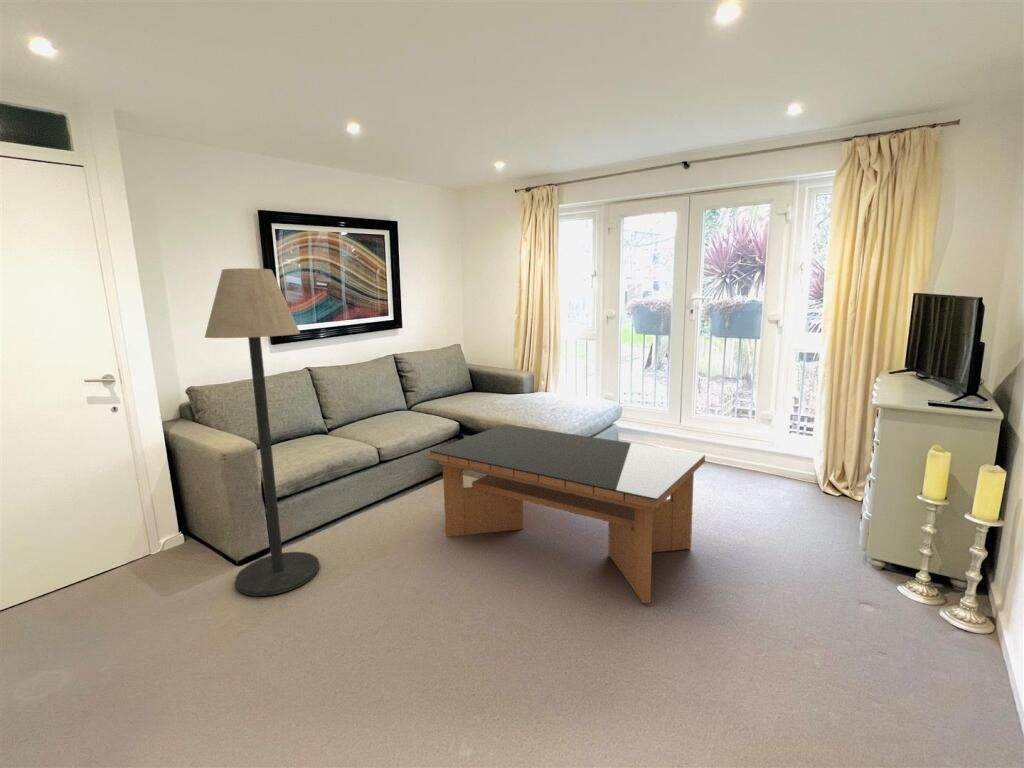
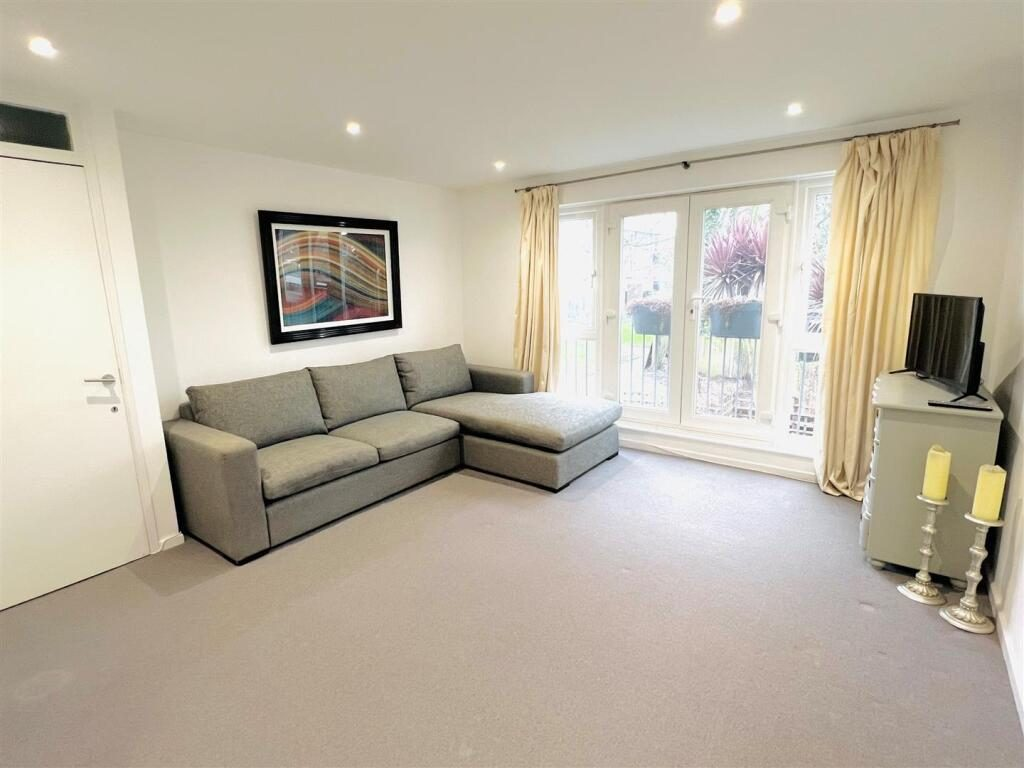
- floor lamp [203,267,320,597]
- coffee table [428,423,706,604]
